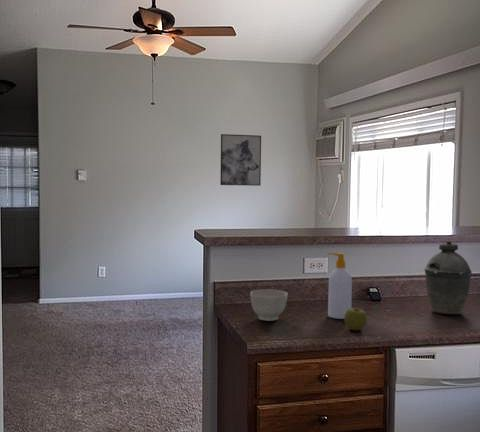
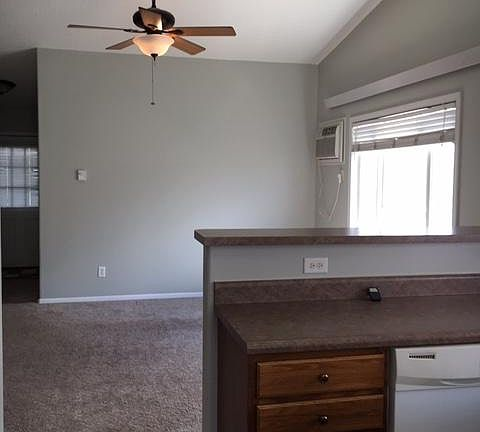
- bowl [249,288,288,322]
- wall art [219,133,262,187]
- kettle [424,240,473,316]
- soap bottle [326,252,353,320]
- apple [343,307,368,331]
